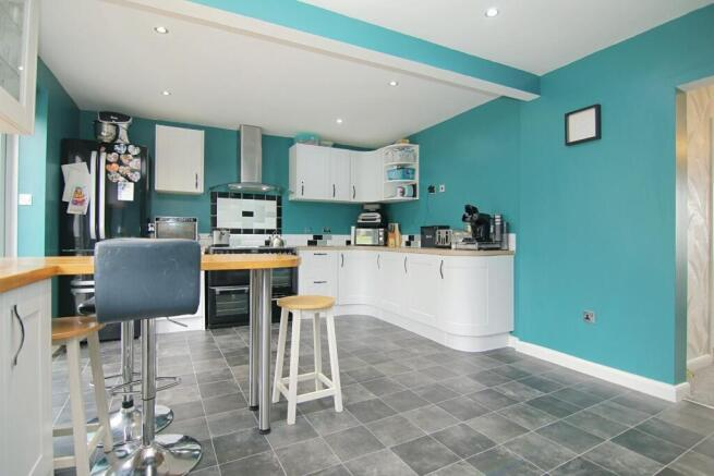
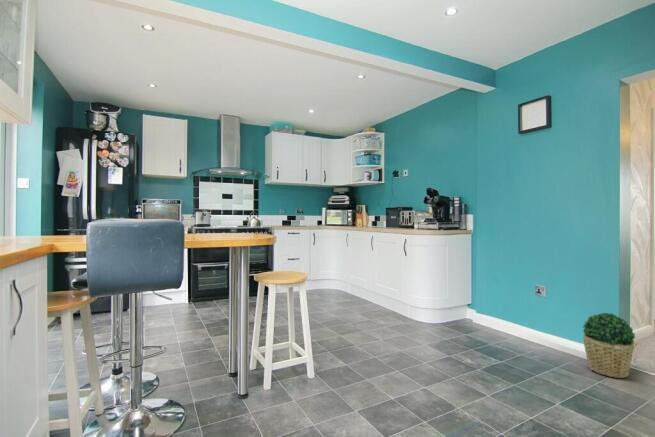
+ potted plant [581,312,636,379]
